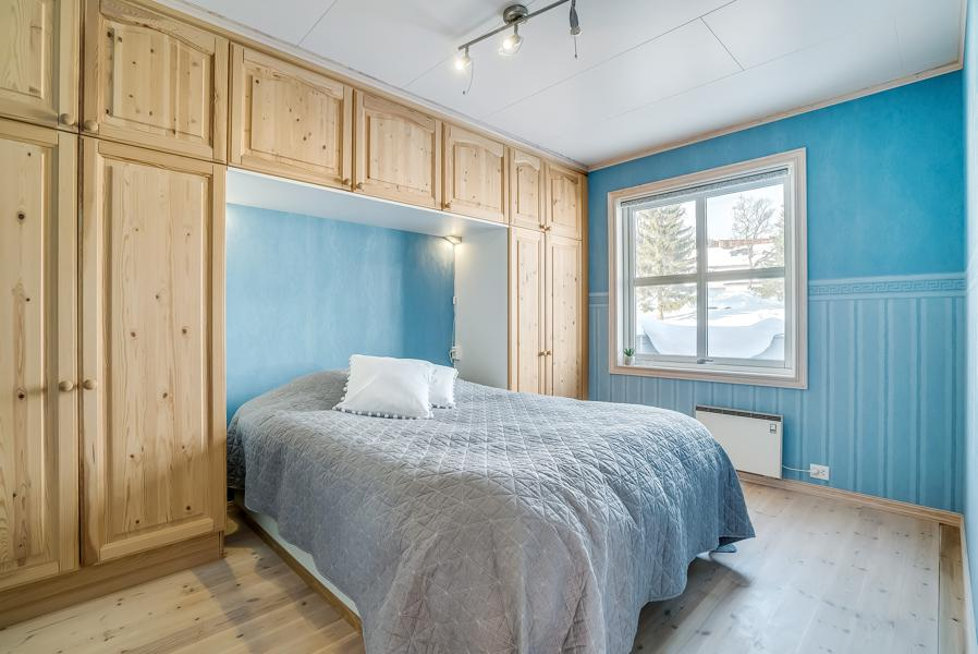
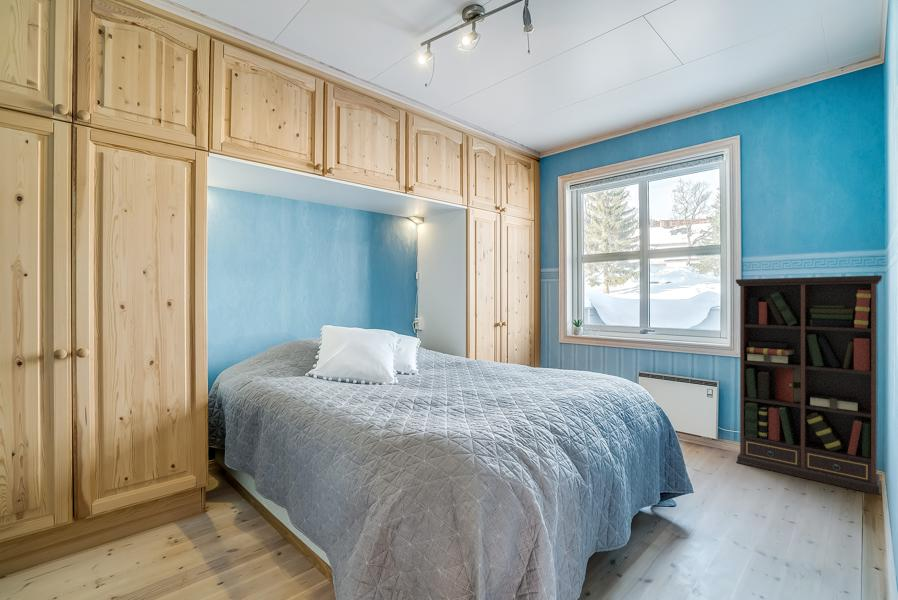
+ bookcase [735,274,883,496]
